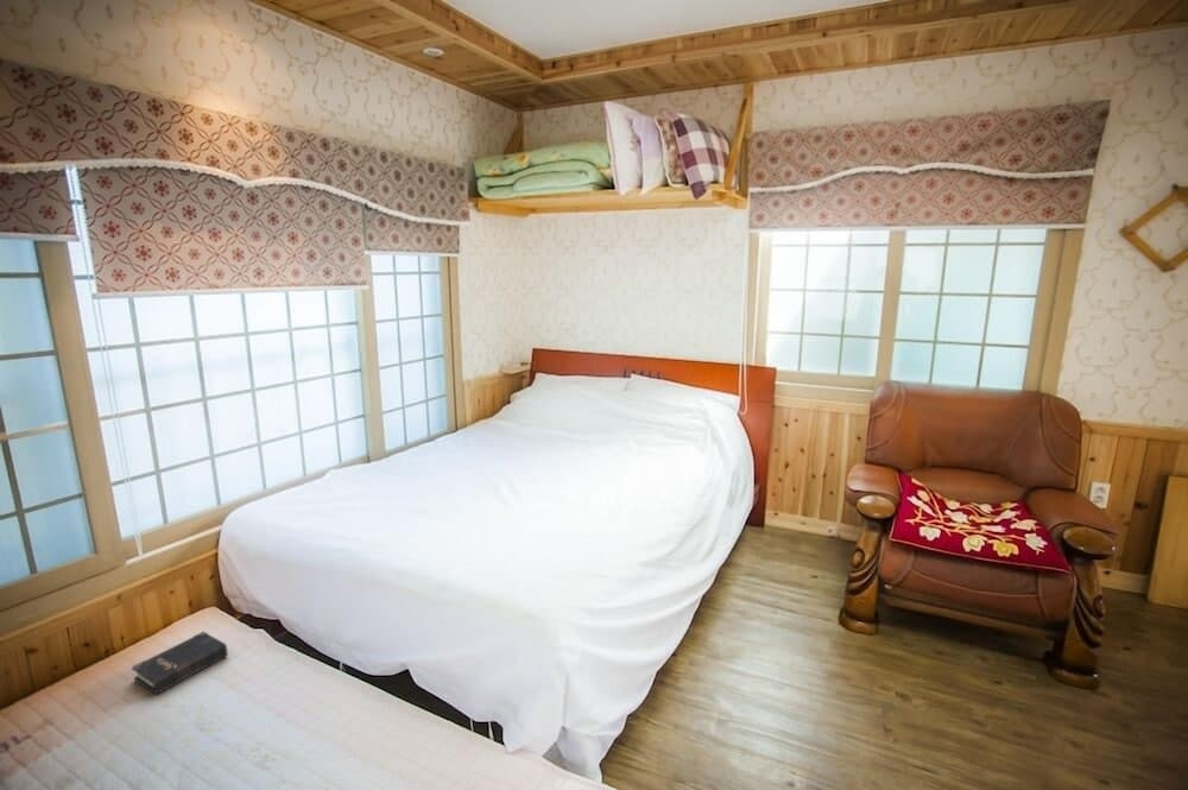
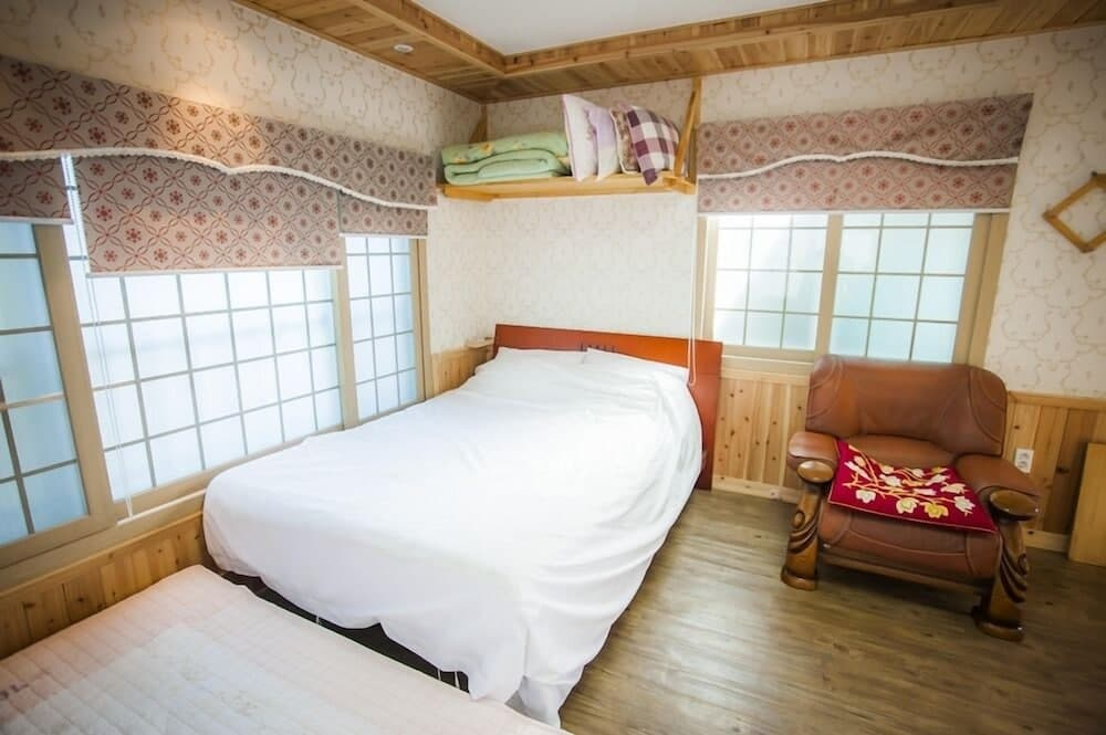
- hardback book [131,630,229,696]
